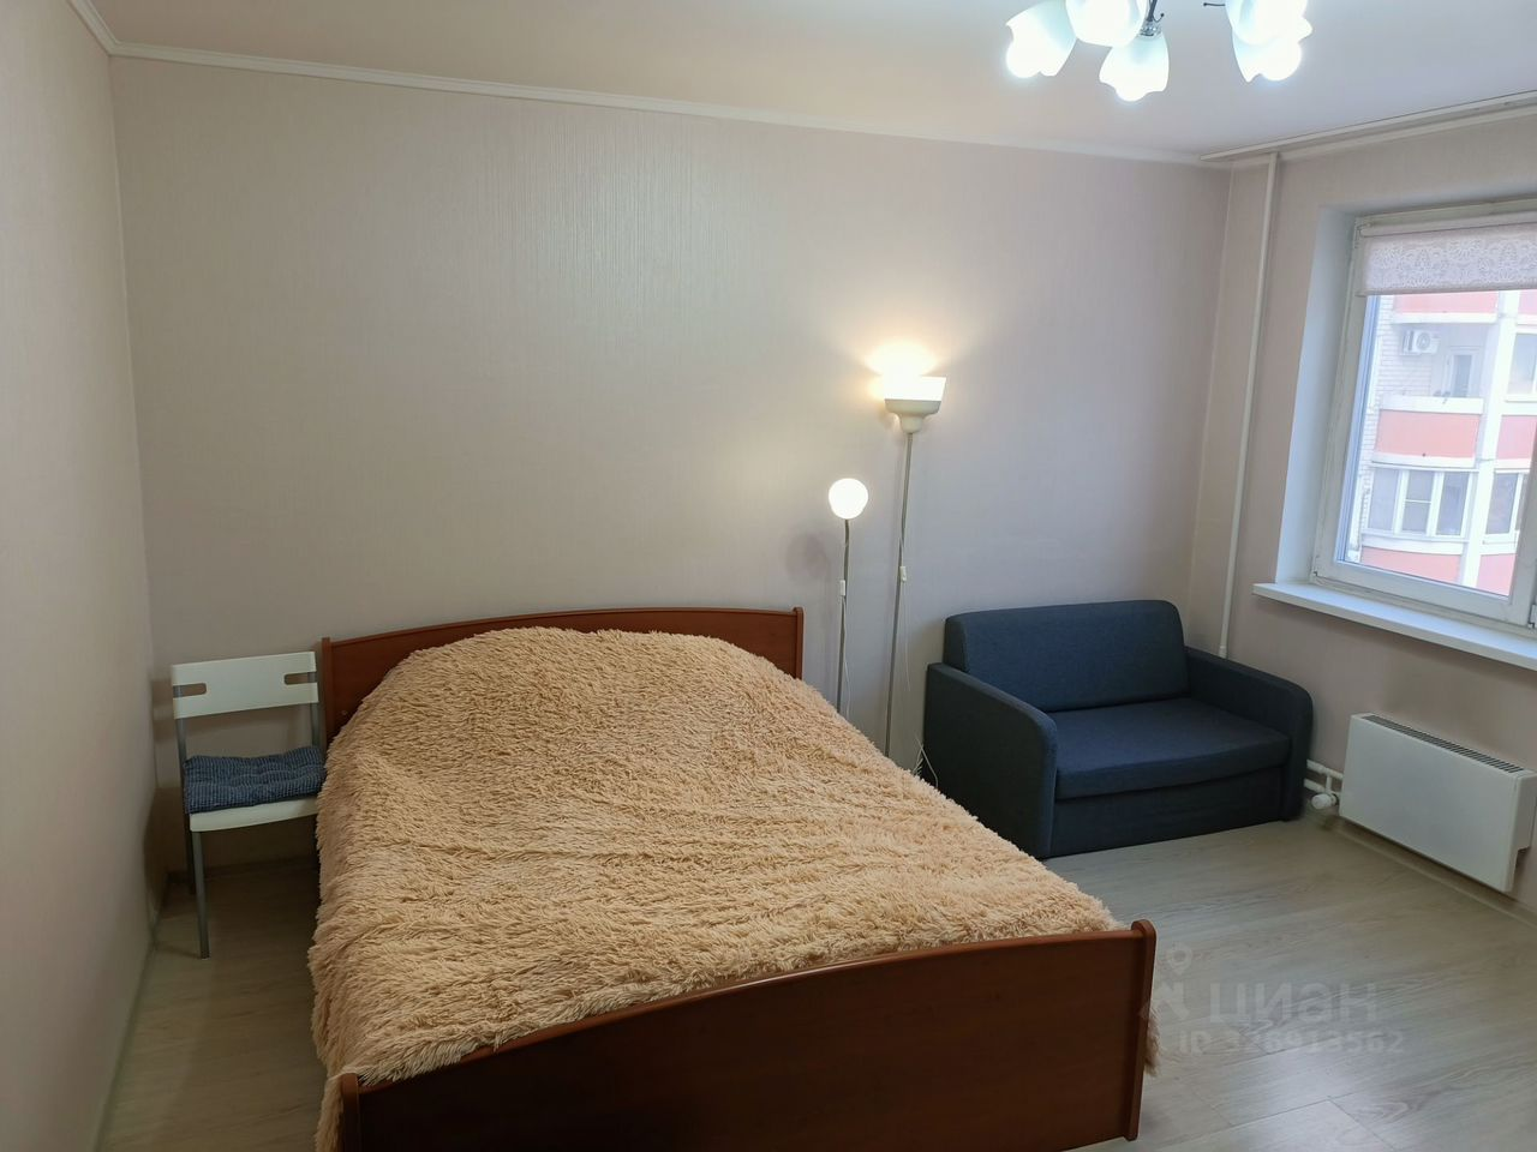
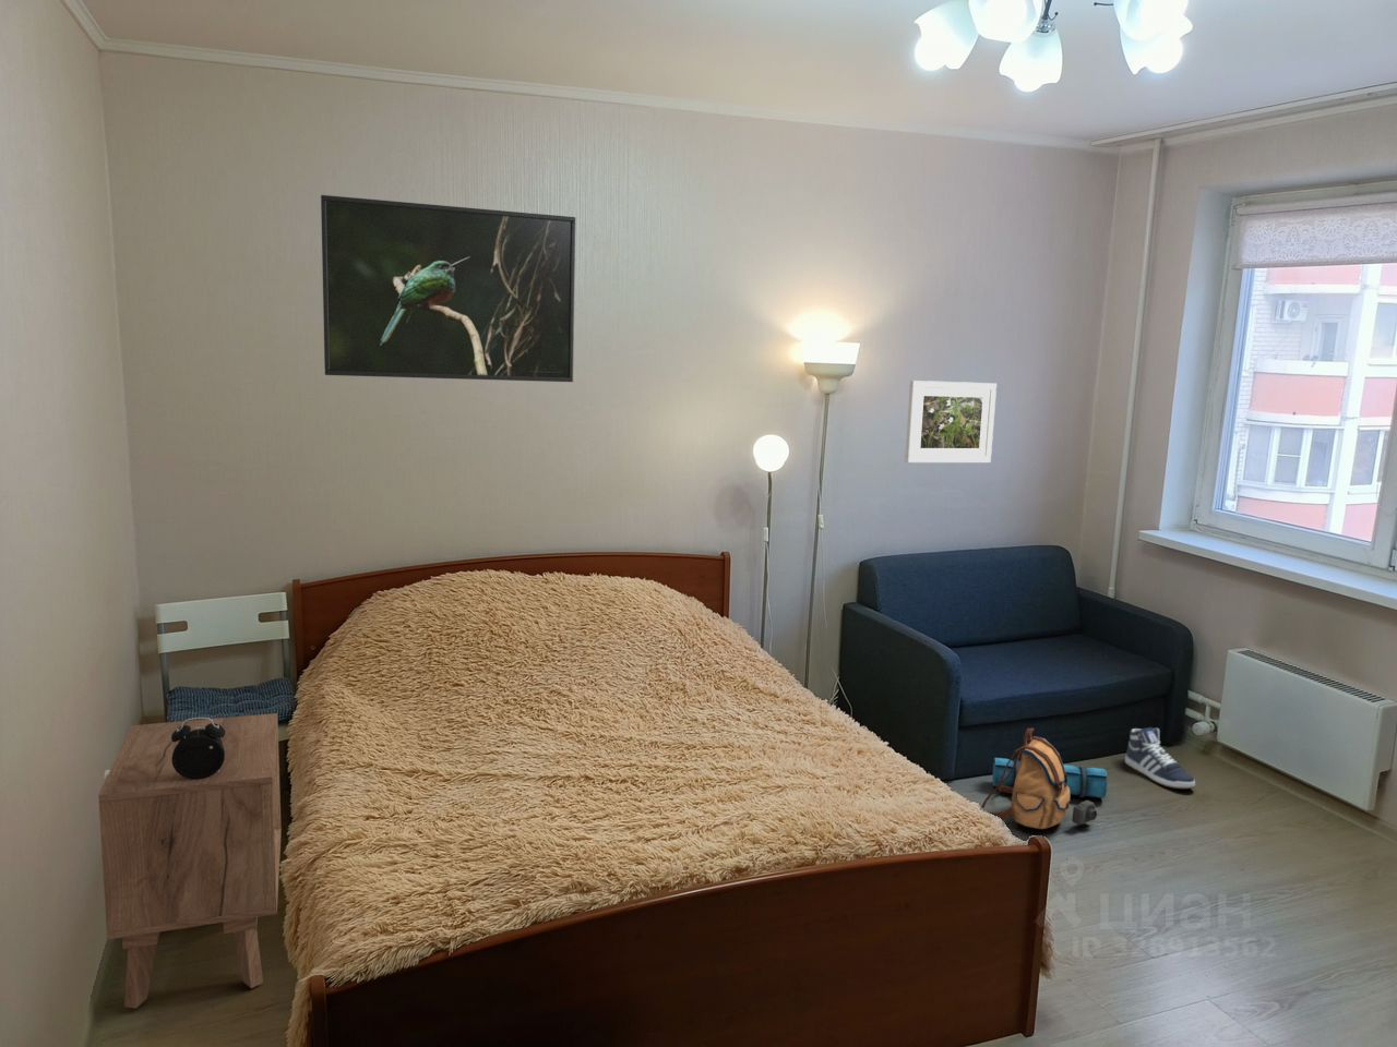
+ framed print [320,195,576,383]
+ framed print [904,379,998,463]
+ sneaker [1124,726,1196,790]
+ nightstand [97,713,282,1010]
+ alarm clock [172,717,224,780]
+ backpack [980,727,1108,830]
